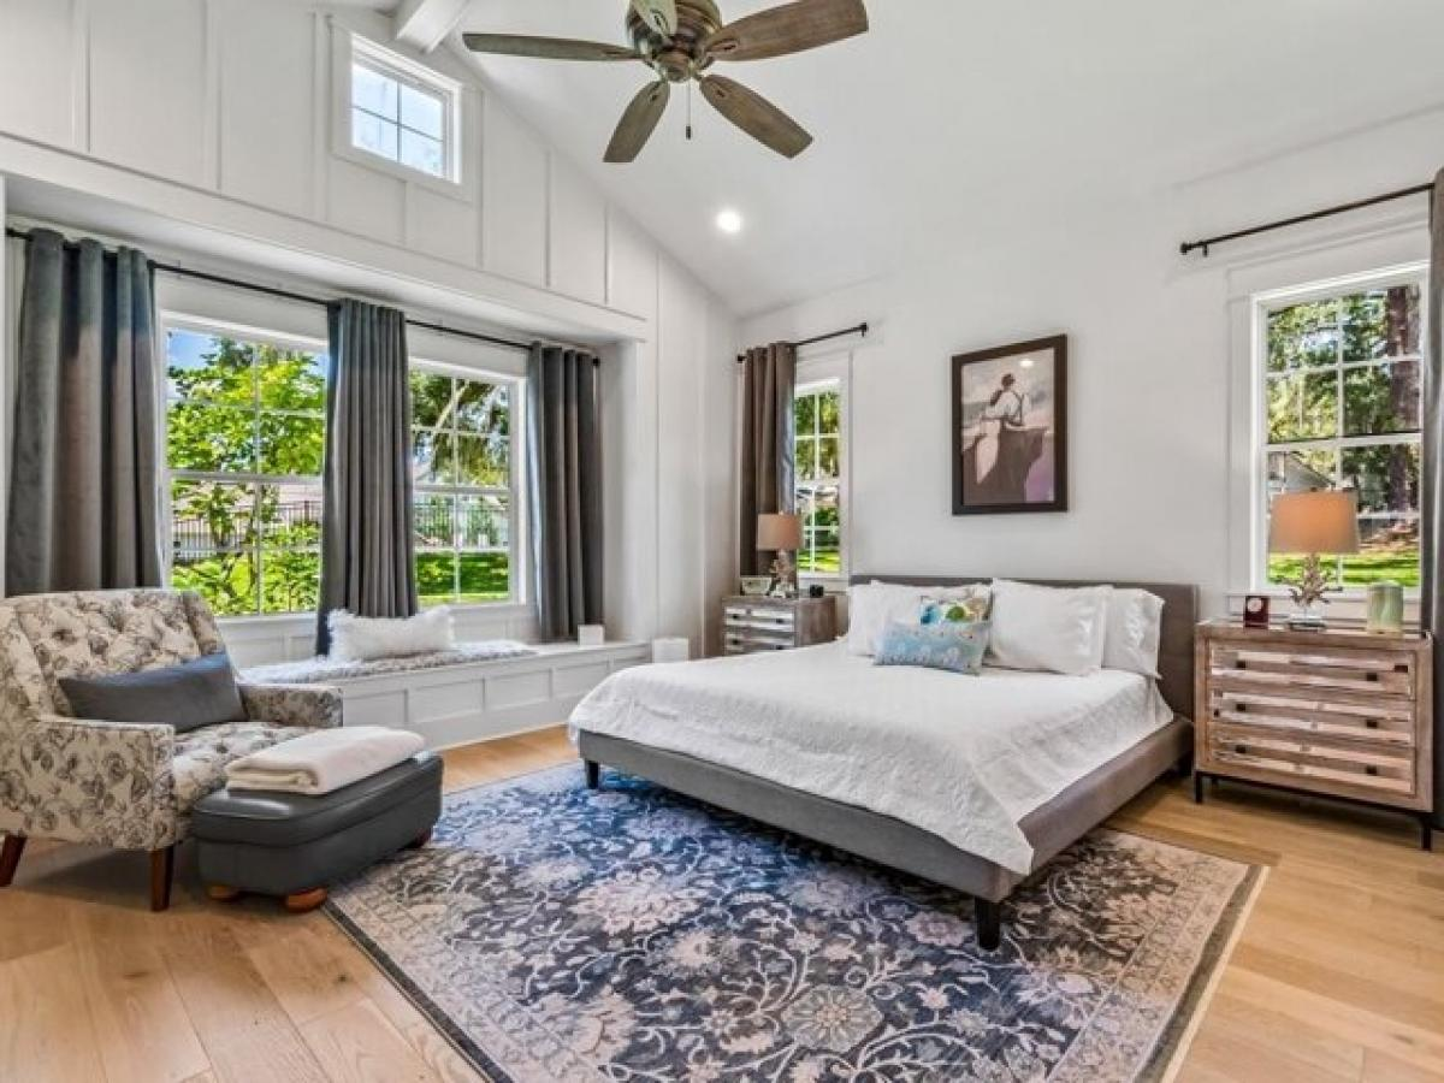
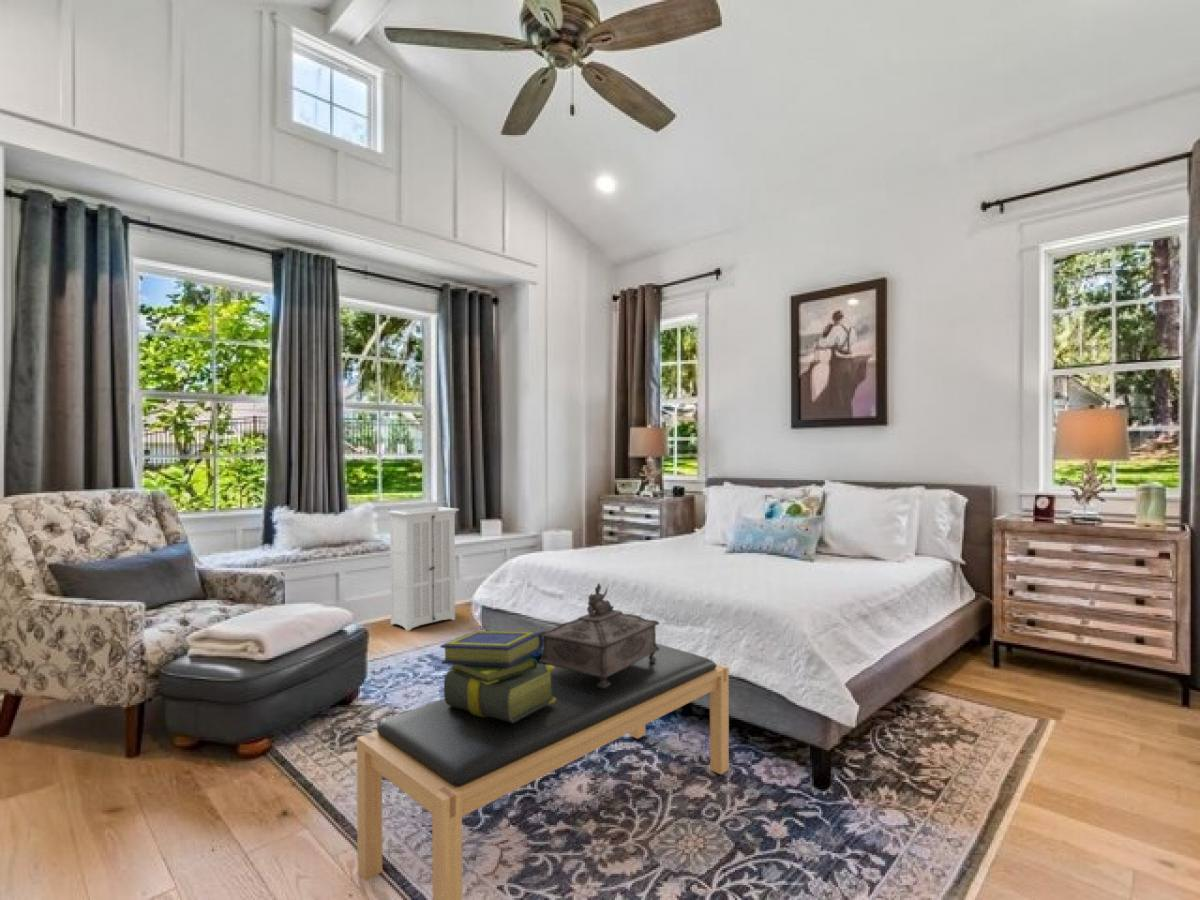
+ decorative box [538,582,660,689]
+ storage cabinet [386,504,460,632]
+ stack of books [439,630,556,723]
+ bench [356,642,730,900]
